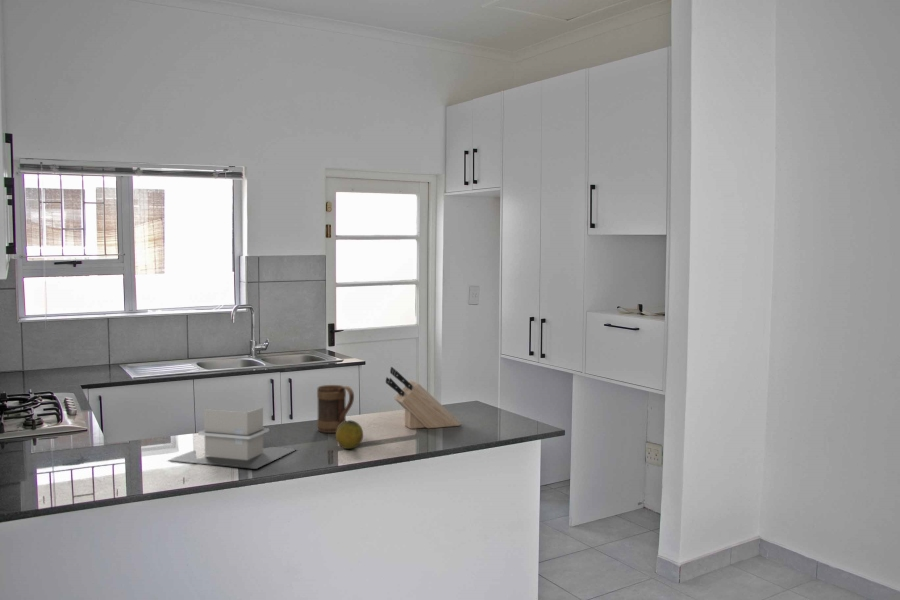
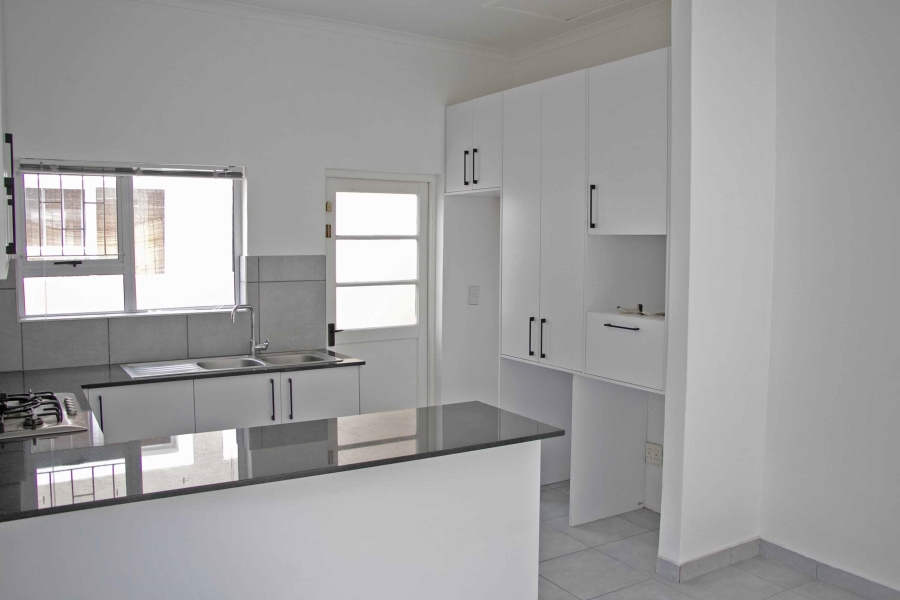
- knife block [385,366,462,430]
- architectural model [168,406,297,470]
- mug [316,384,355,434]
- fruit [335,419,364,450]
